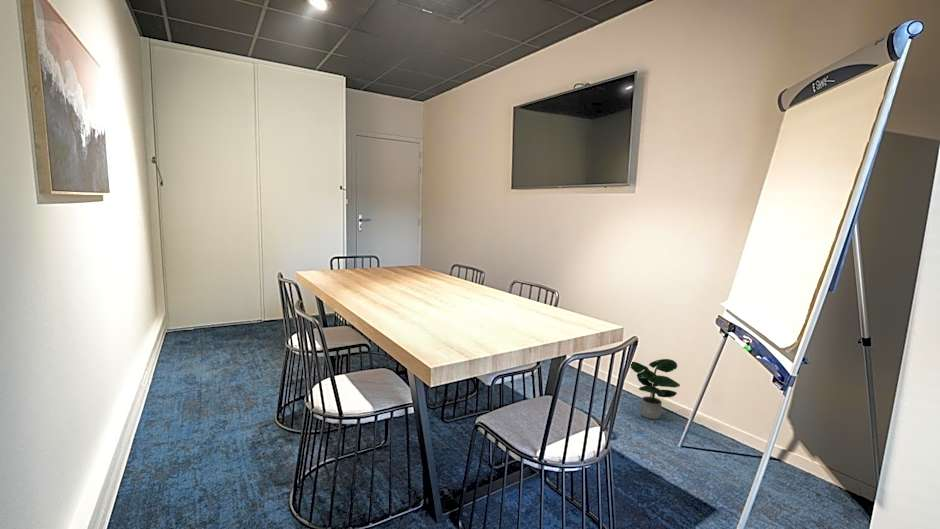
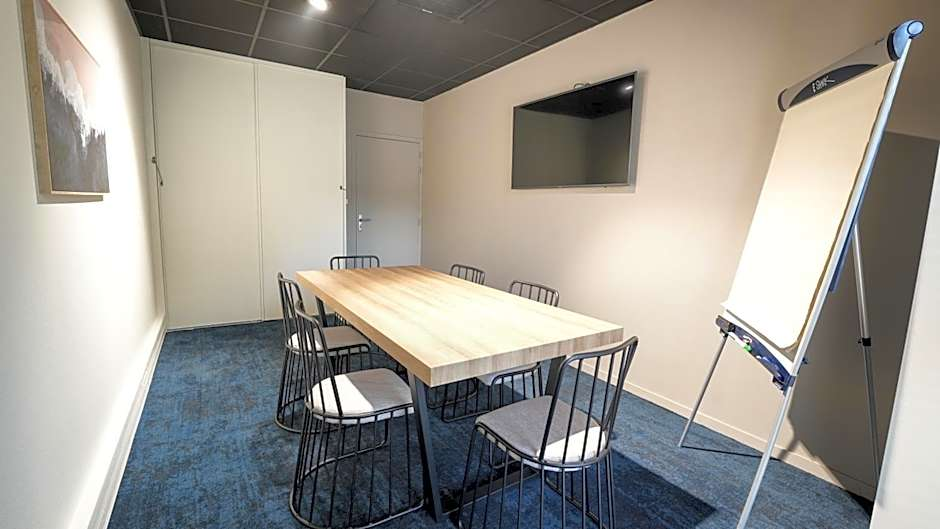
- potted plant [629,358,681,420]
